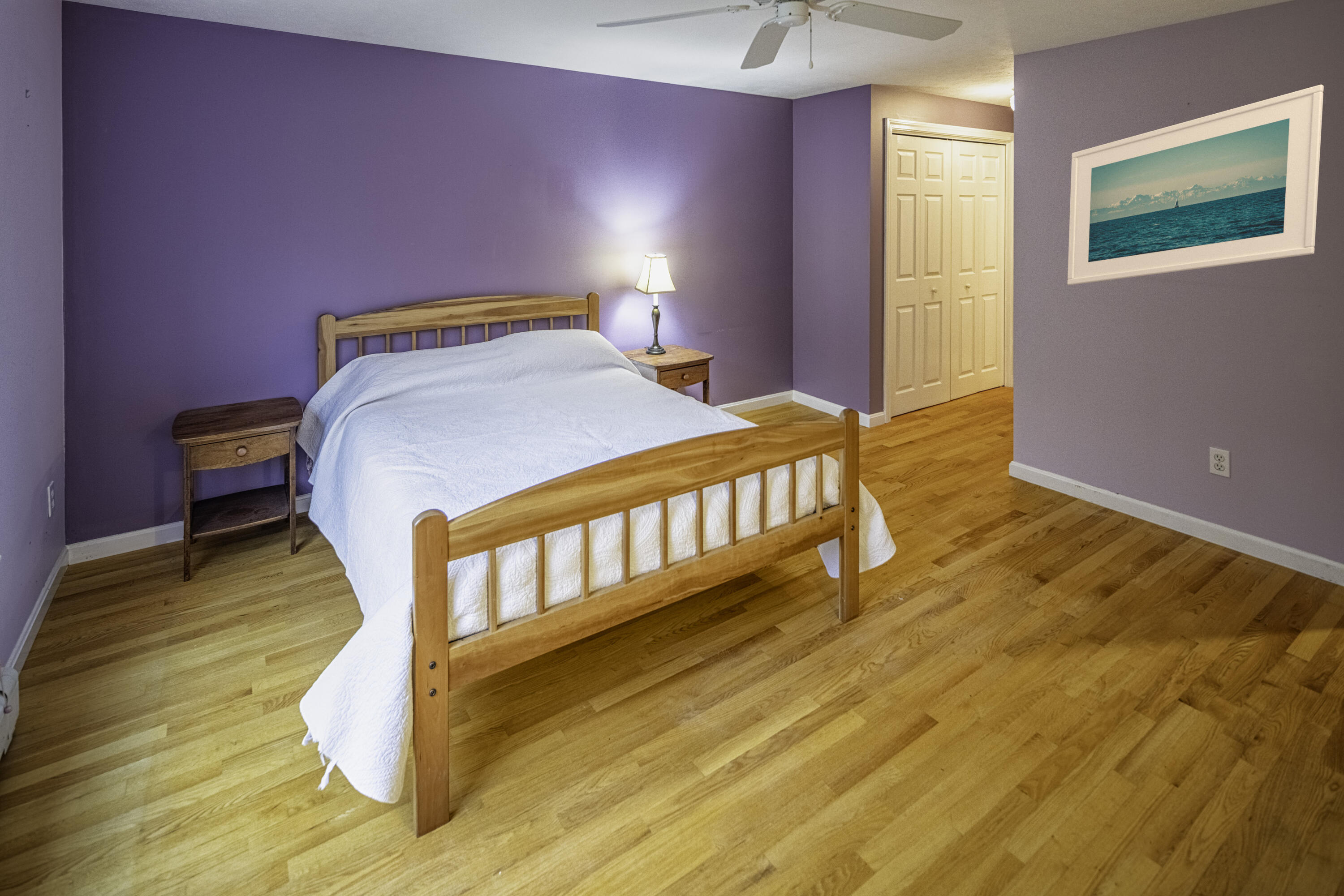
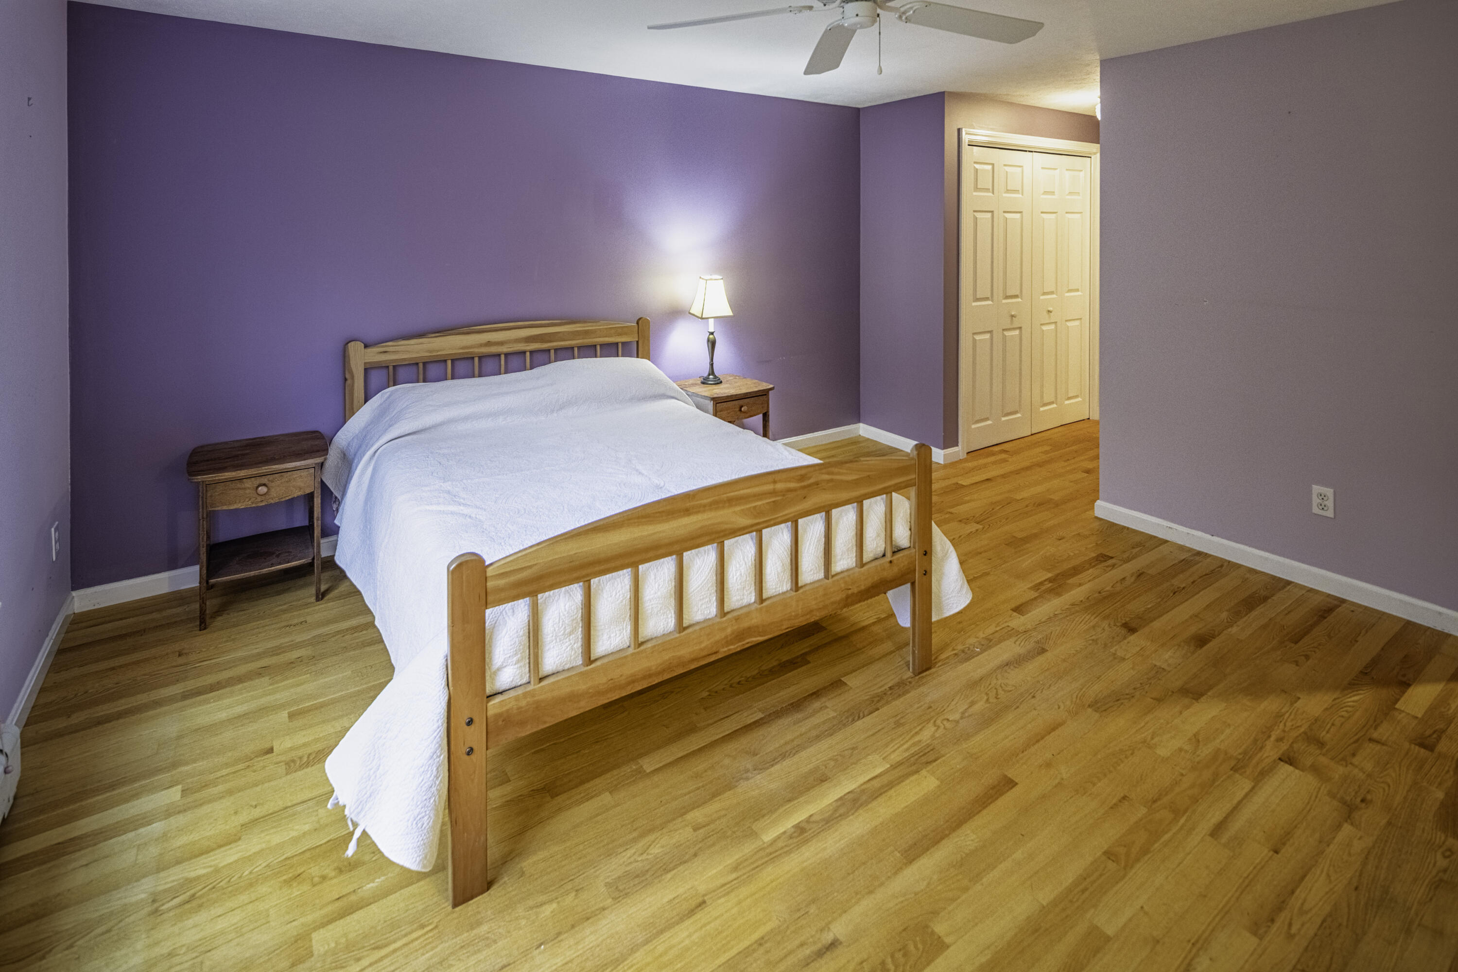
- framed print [1067,84,1324,286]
